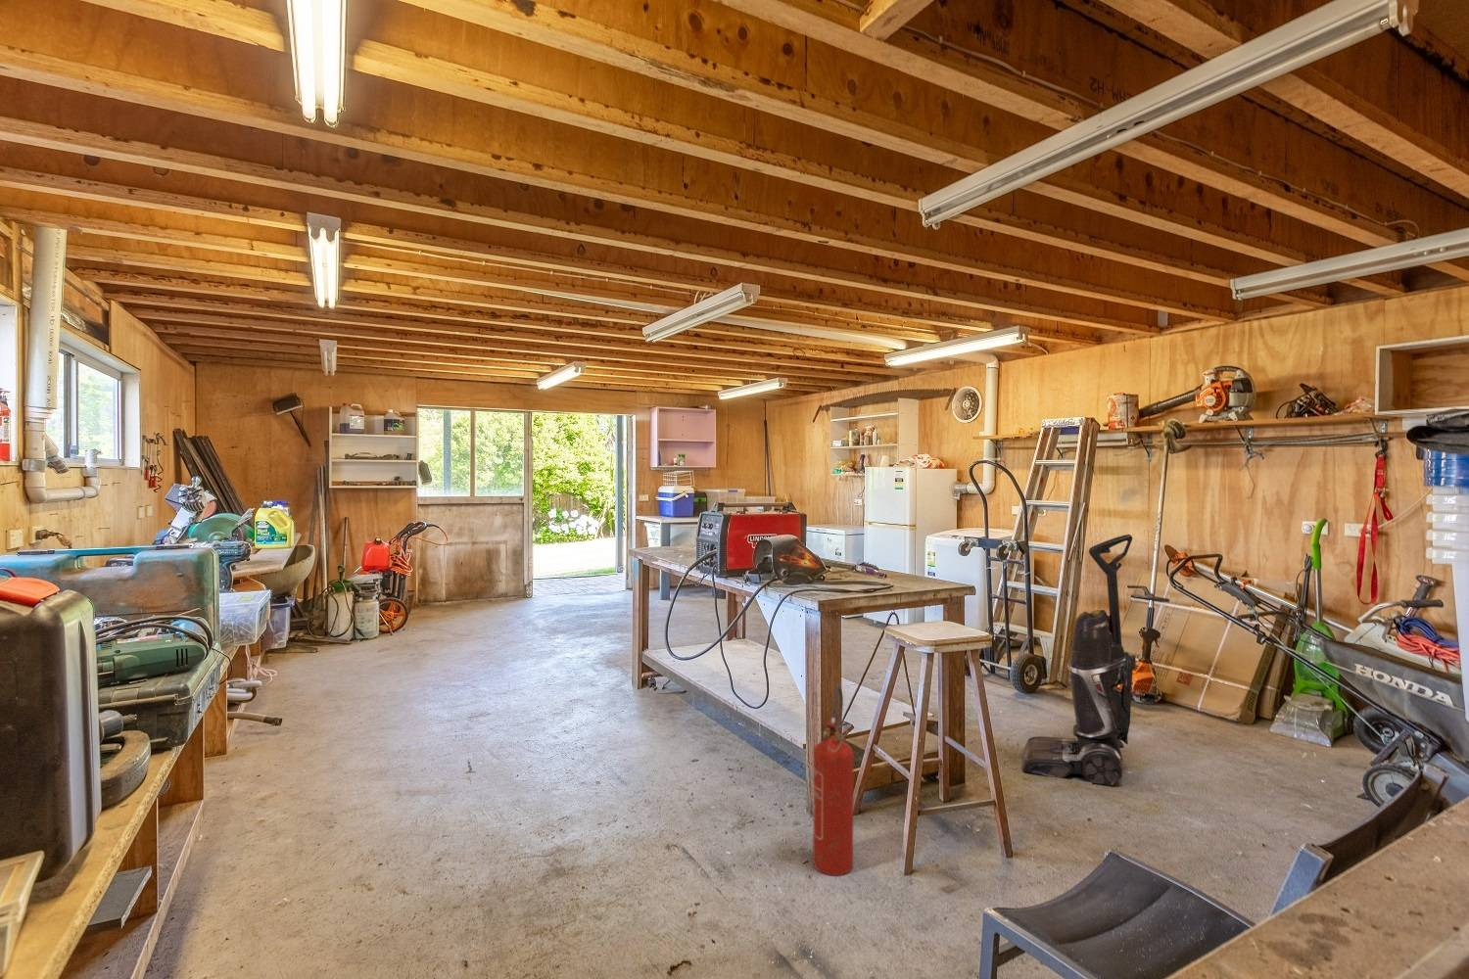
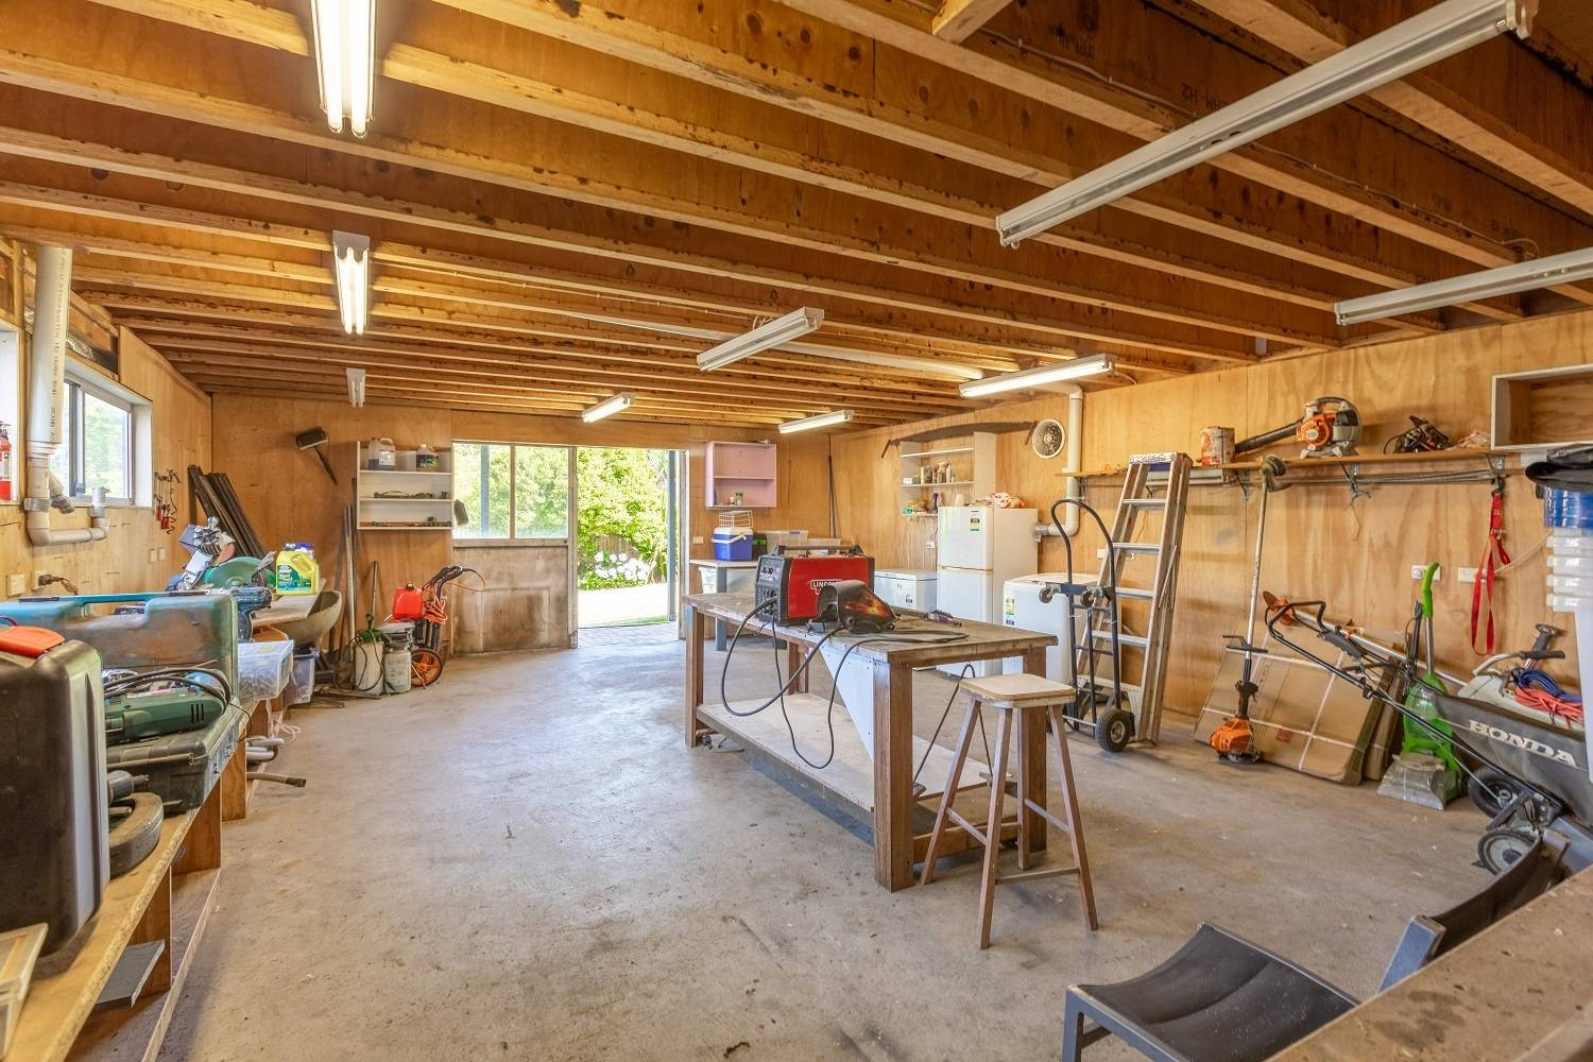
- fire extinguisher [812,684,855,877]
- vacuum cleaner [1022,533,1137,786]
